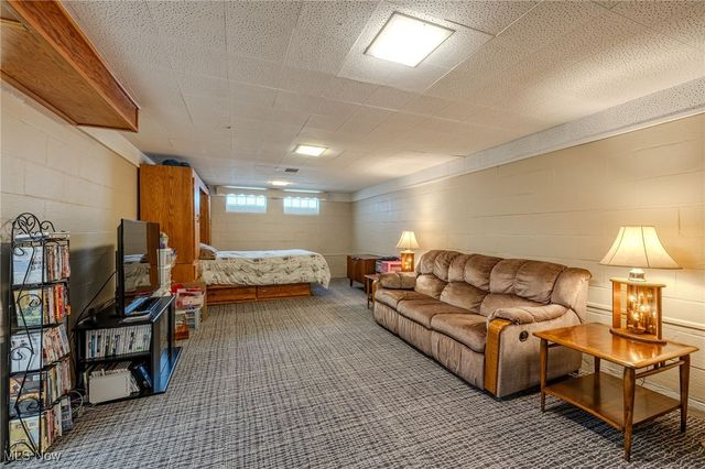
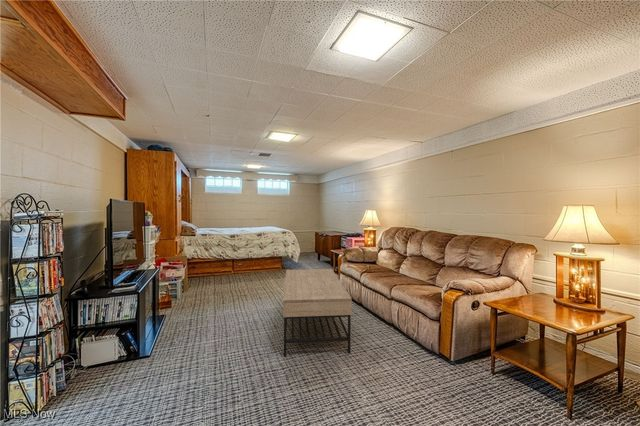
+ coffee table [282,268,353,357]
